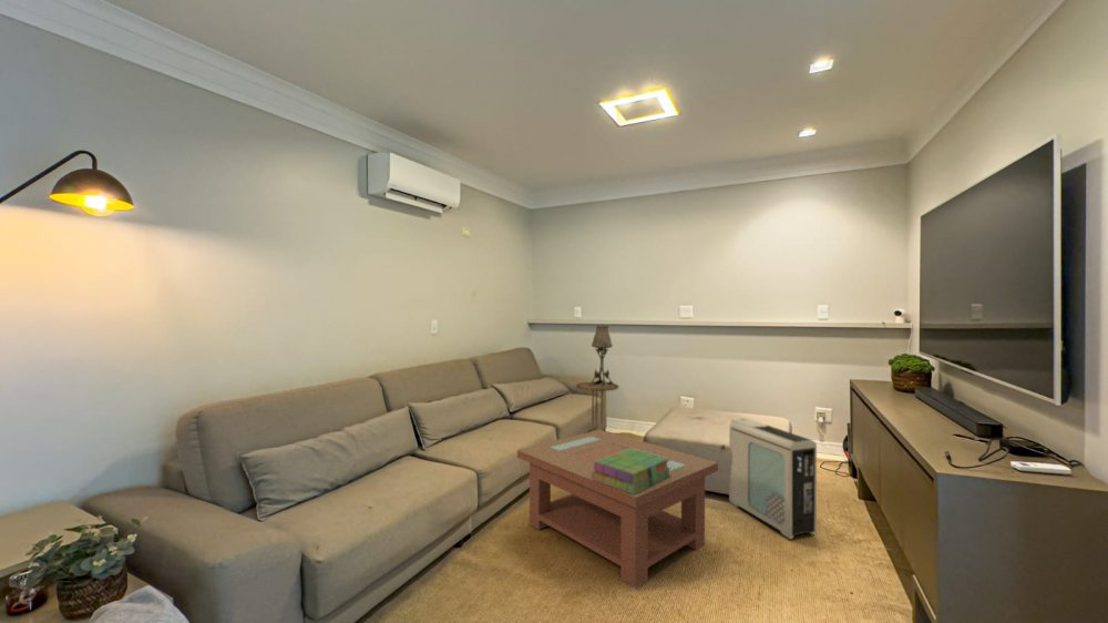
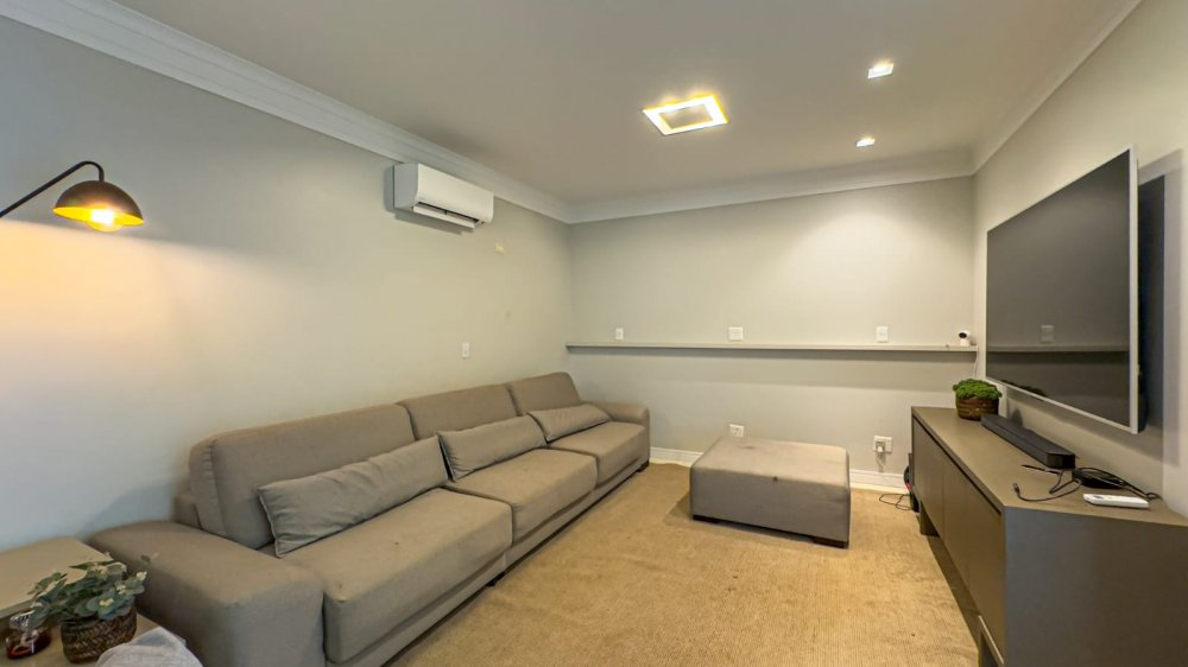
- table lamp [588,325,615,387]
- air purifier [728,417,818,540]
- stack of books [592,449,671,493]
- side table [575,381,619,431]
- coffee table [516,429,719,589]
